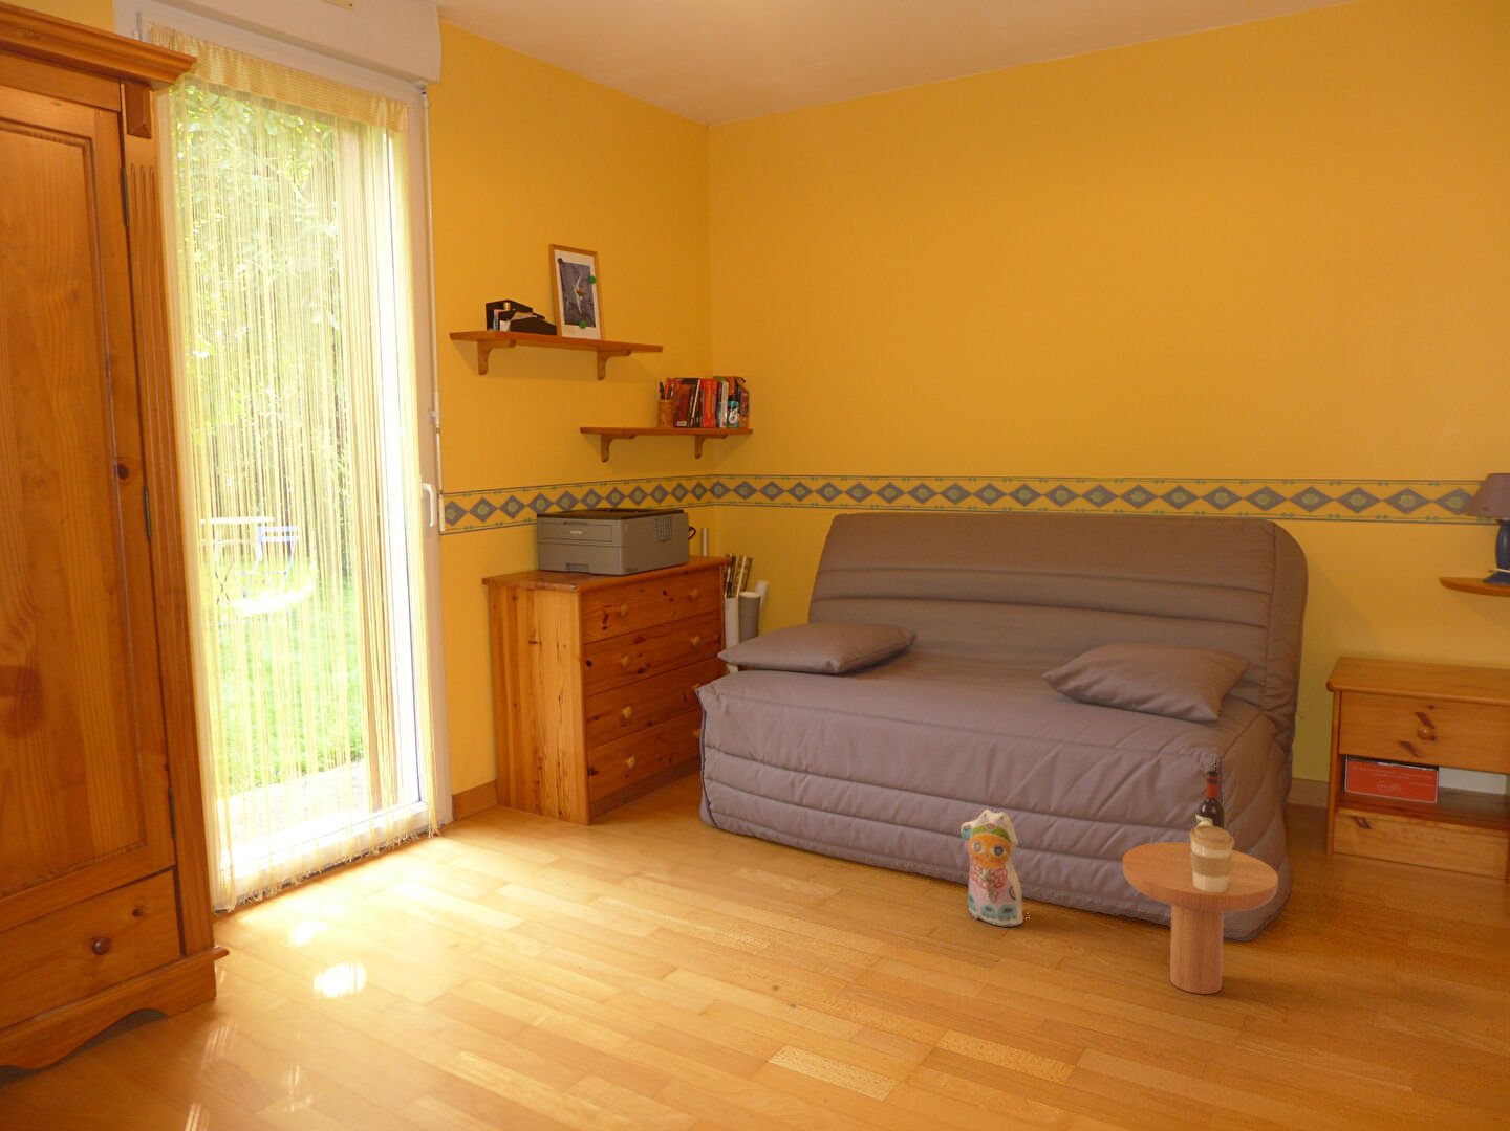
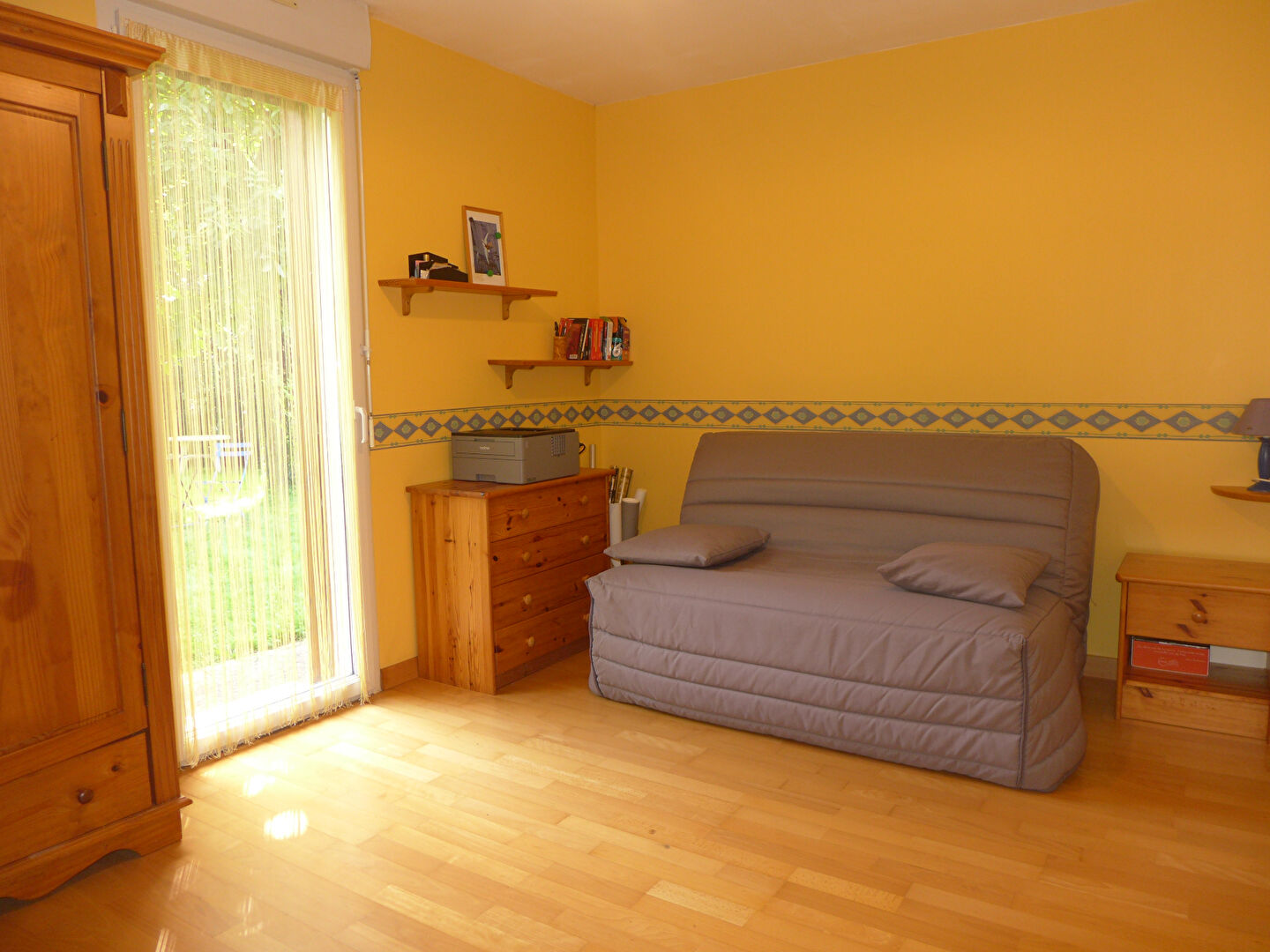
- plush toy [960,809,1025,928]
- coffee cup [1188,826,1235,892]
- side table [1121,770,1279,994]
